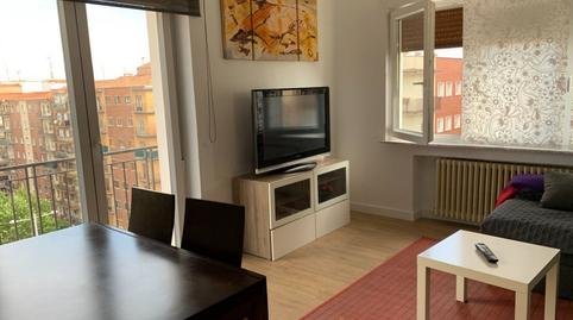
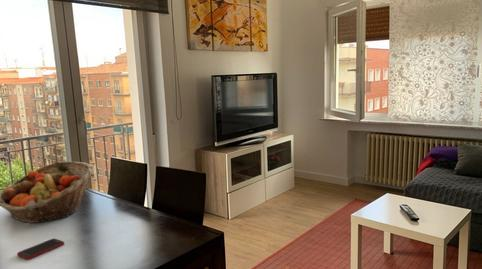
+ cell phone [16,238,65,260]
+ fruit basket [0,160,94,224]
